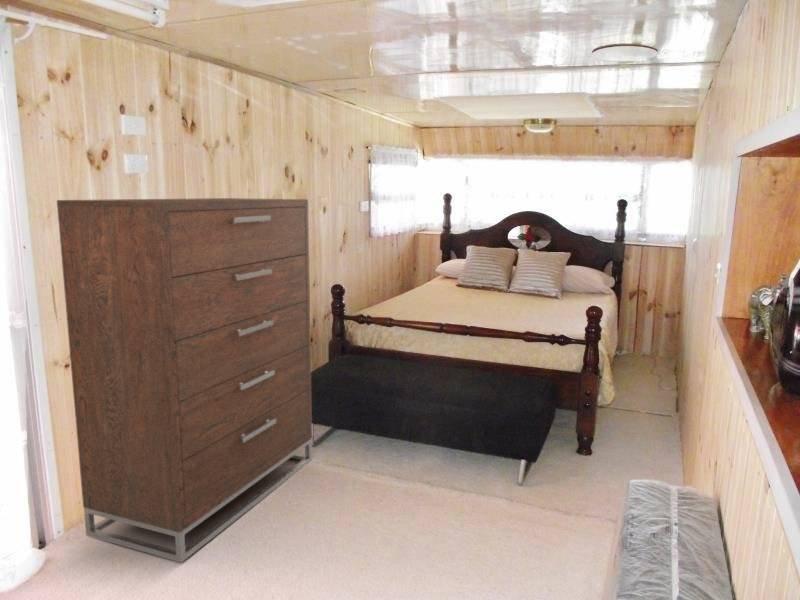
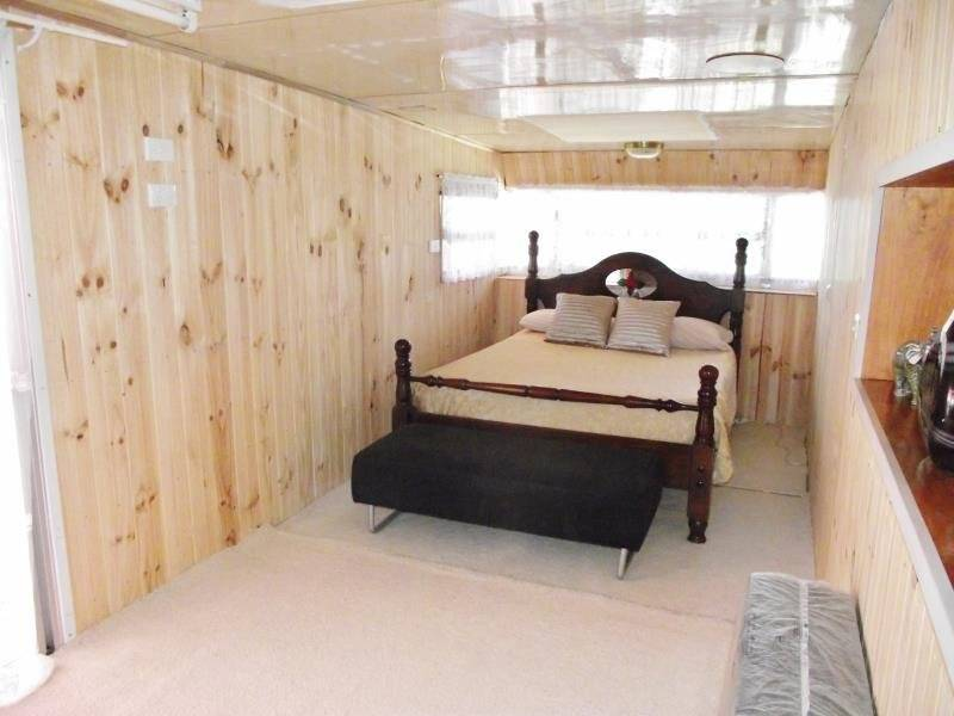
- dresser [56,197,313,564]
